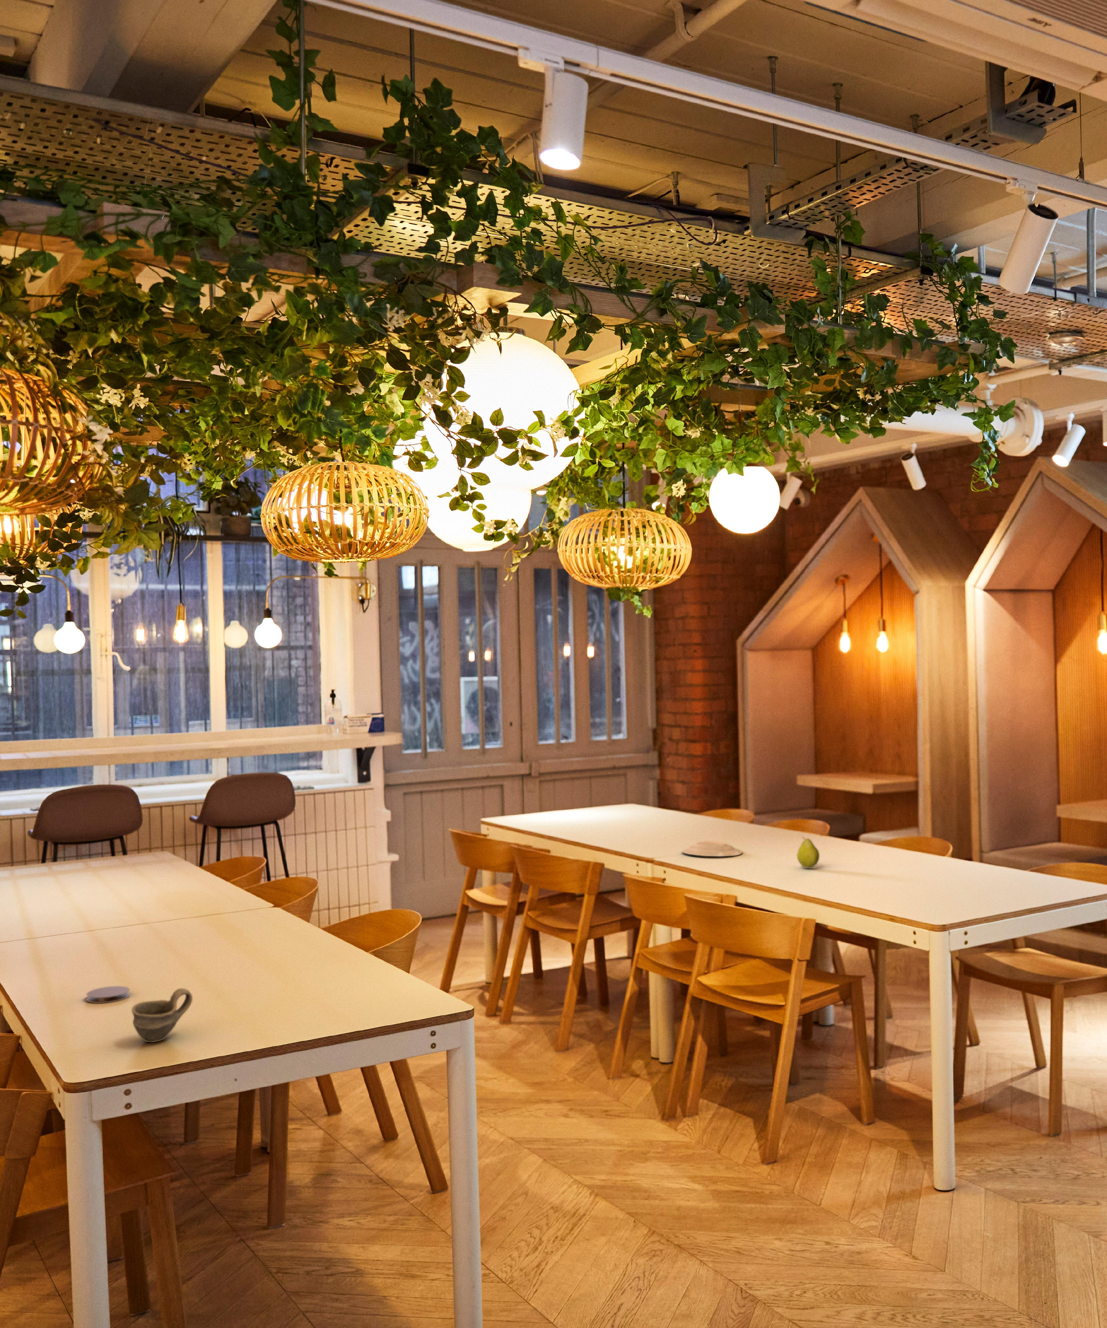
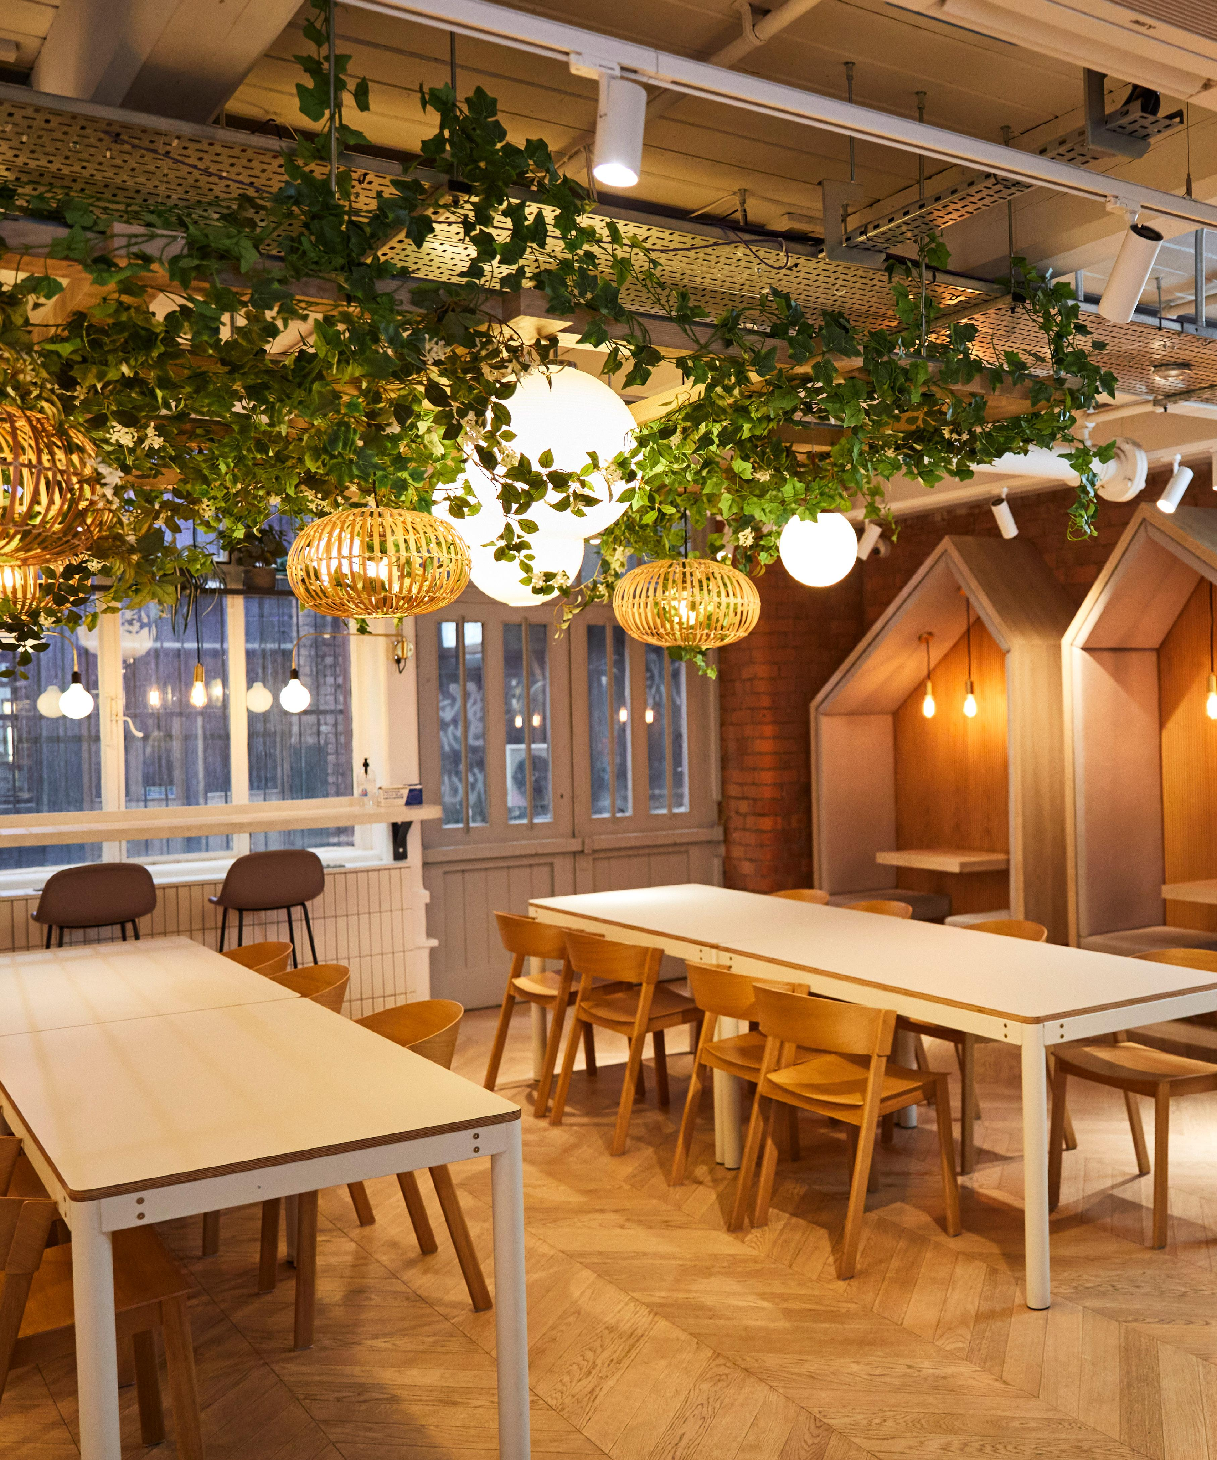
- plate [681,840,743,857]
- cup [131,988,193,1042]
- fruit [796,836,820,869]
- coaster [86,986,130,1004]
